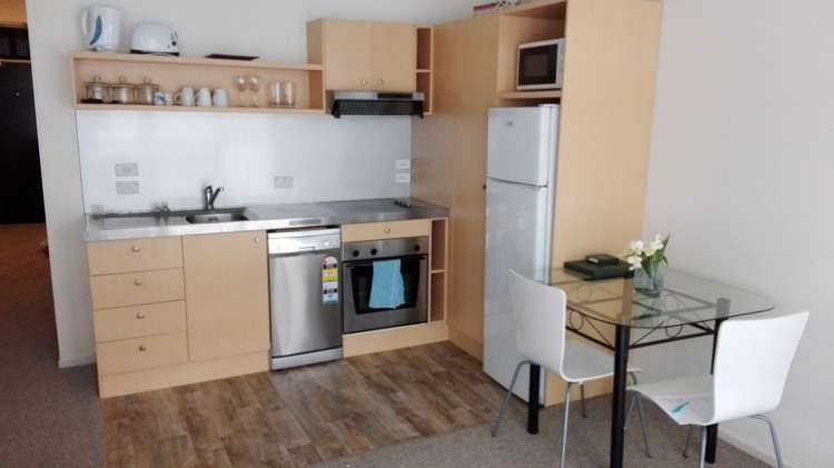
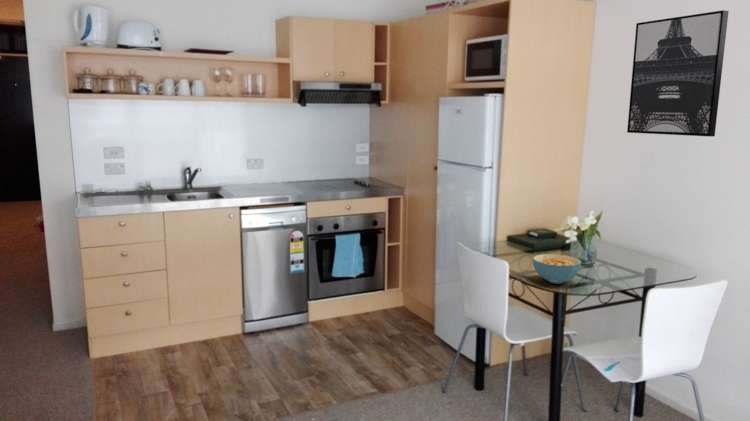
+ cereal bowl [532,253,582,285]
+ wall art [626,9,730,137]
